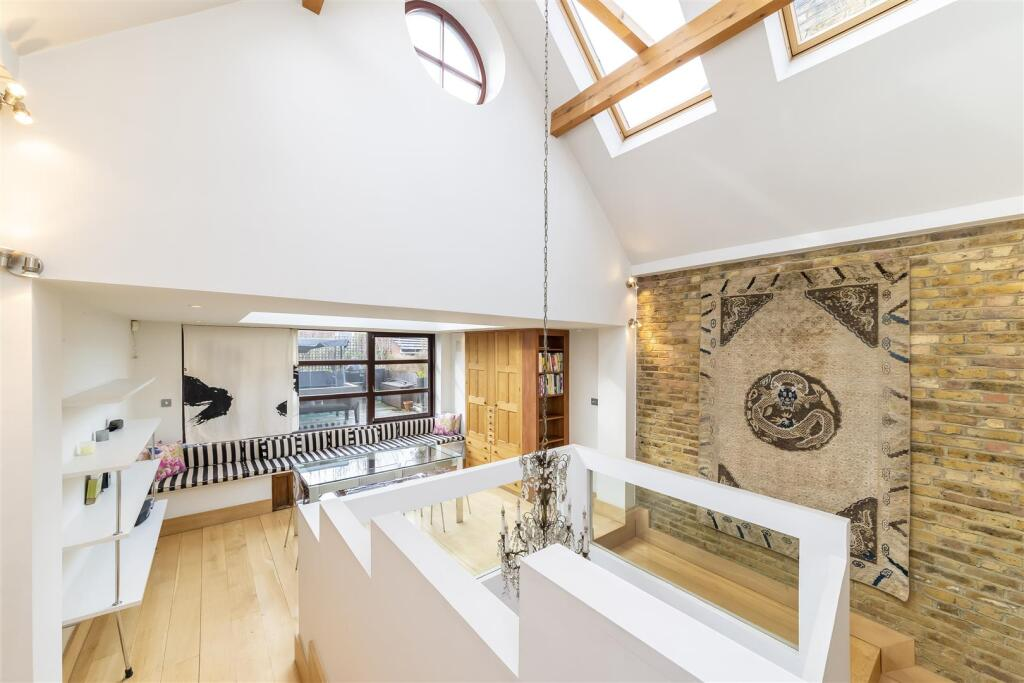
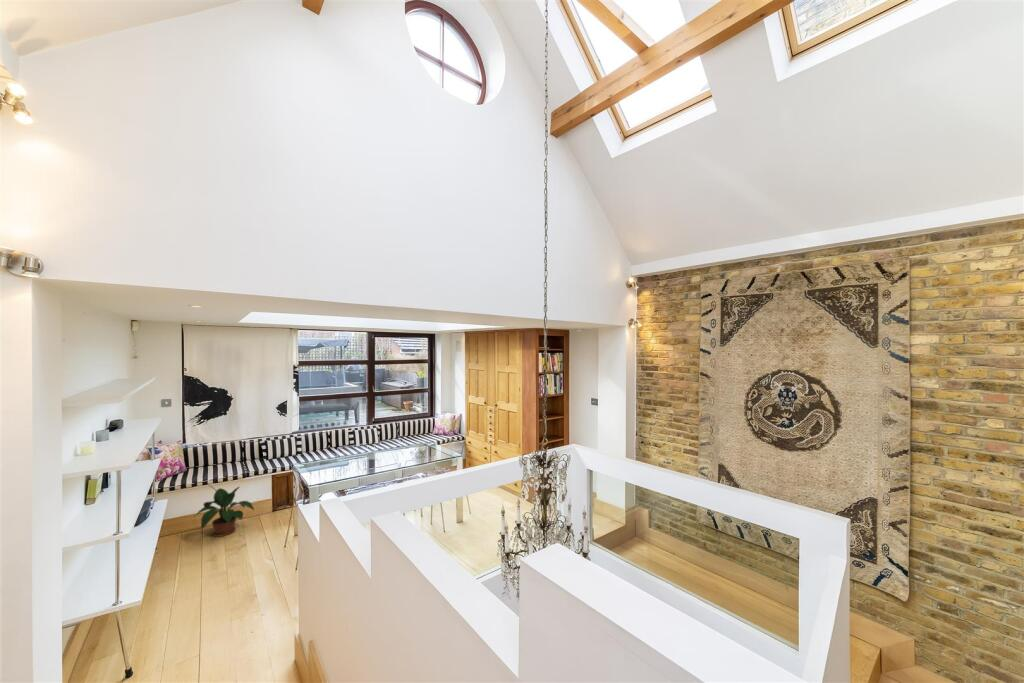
+ potted plant [194,485,255,538]
